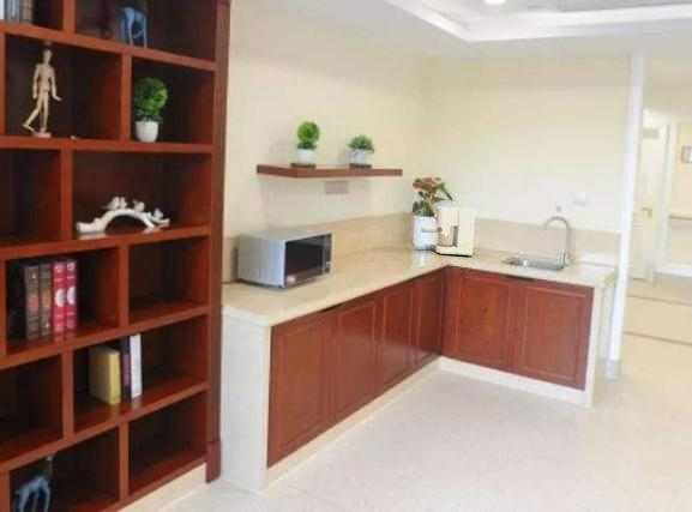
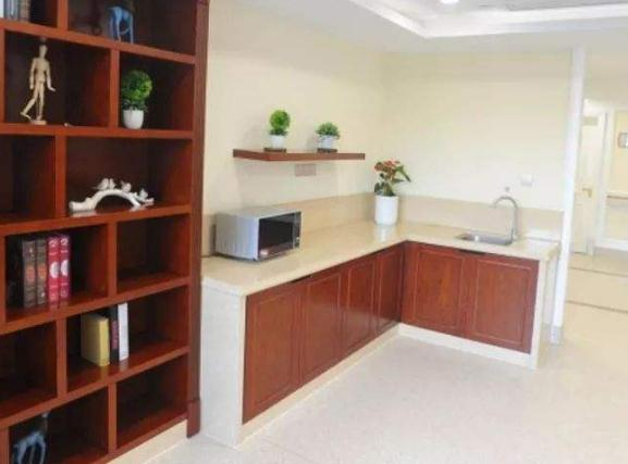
- coffee maker [420,206,477,257]
